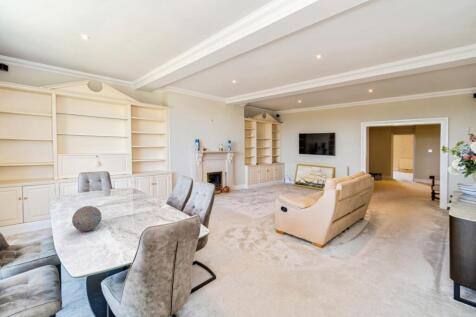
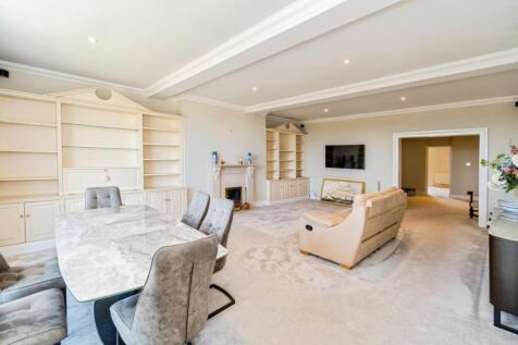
- decorative ball [71,205,103,232]
